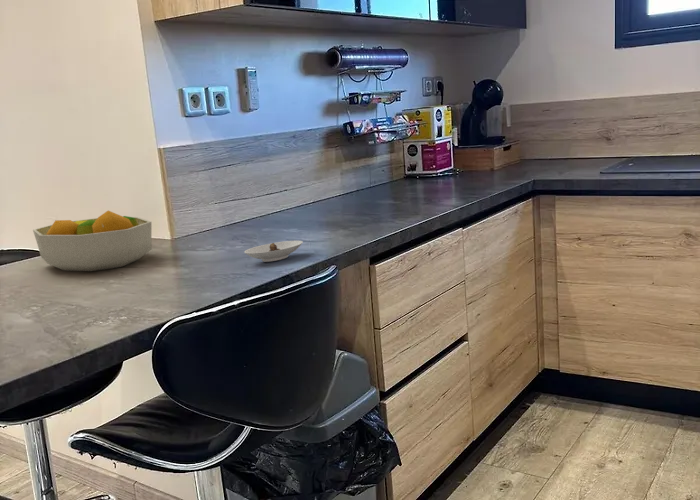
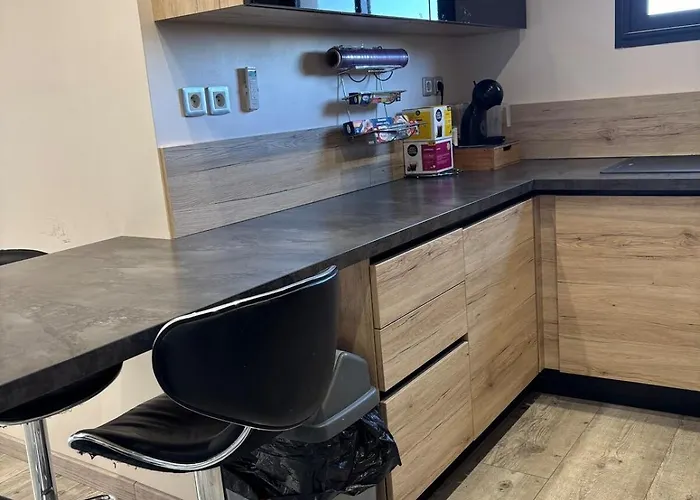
- saucer [243,240,304,263]
- fruit bowl [32,210,153,272]
